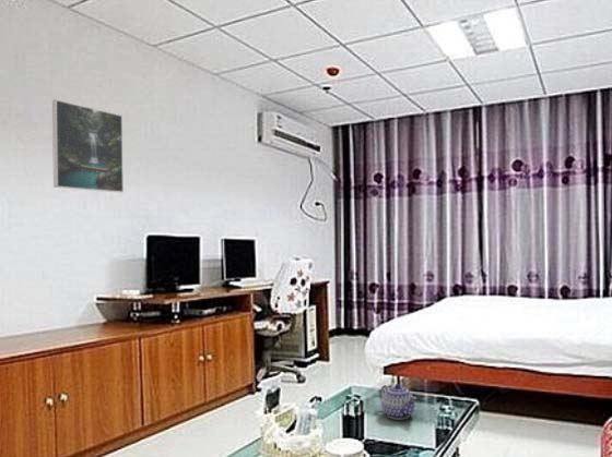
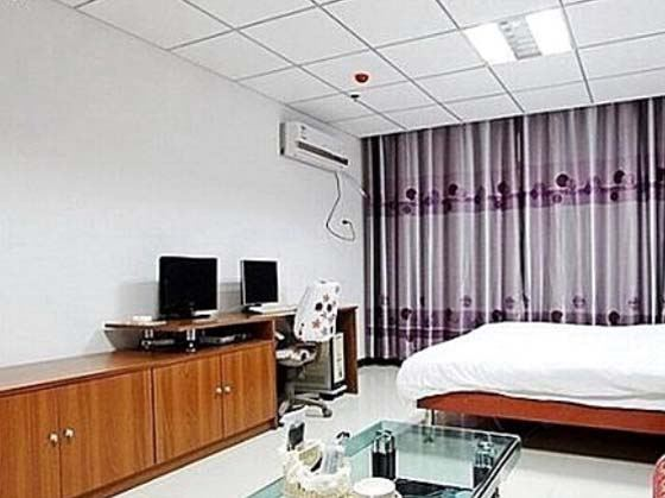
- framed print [51,98,125,193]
- teapot [379,383,417,421]
